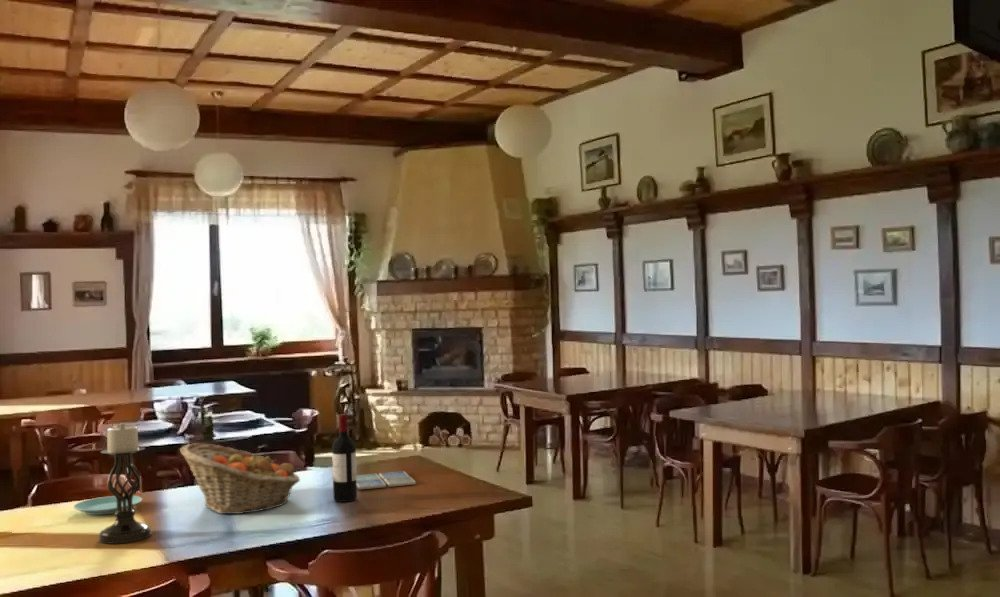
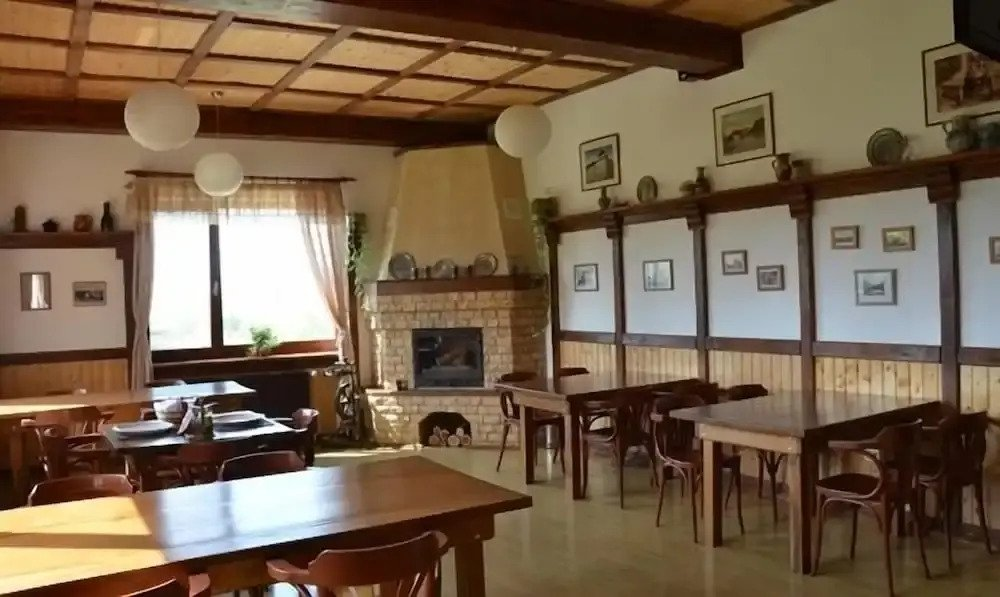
- candle holder [98,422,153,545]
- drink coaster [356,470,417,491]
- plate [72,495,143,516]
- fruit basket [178,442,301,515]
- wine bottle [331,413,358,503]
